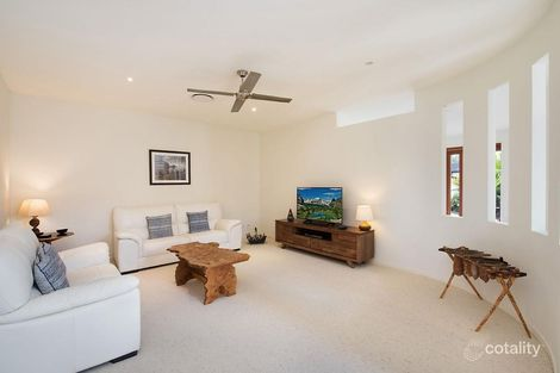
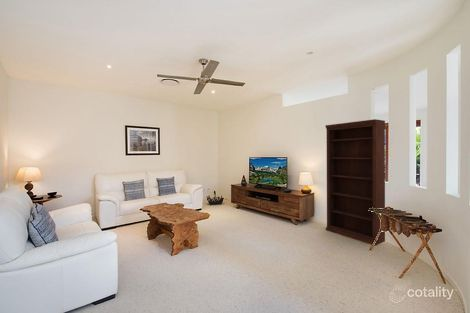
+ bookshelf [324,118,386,246]
